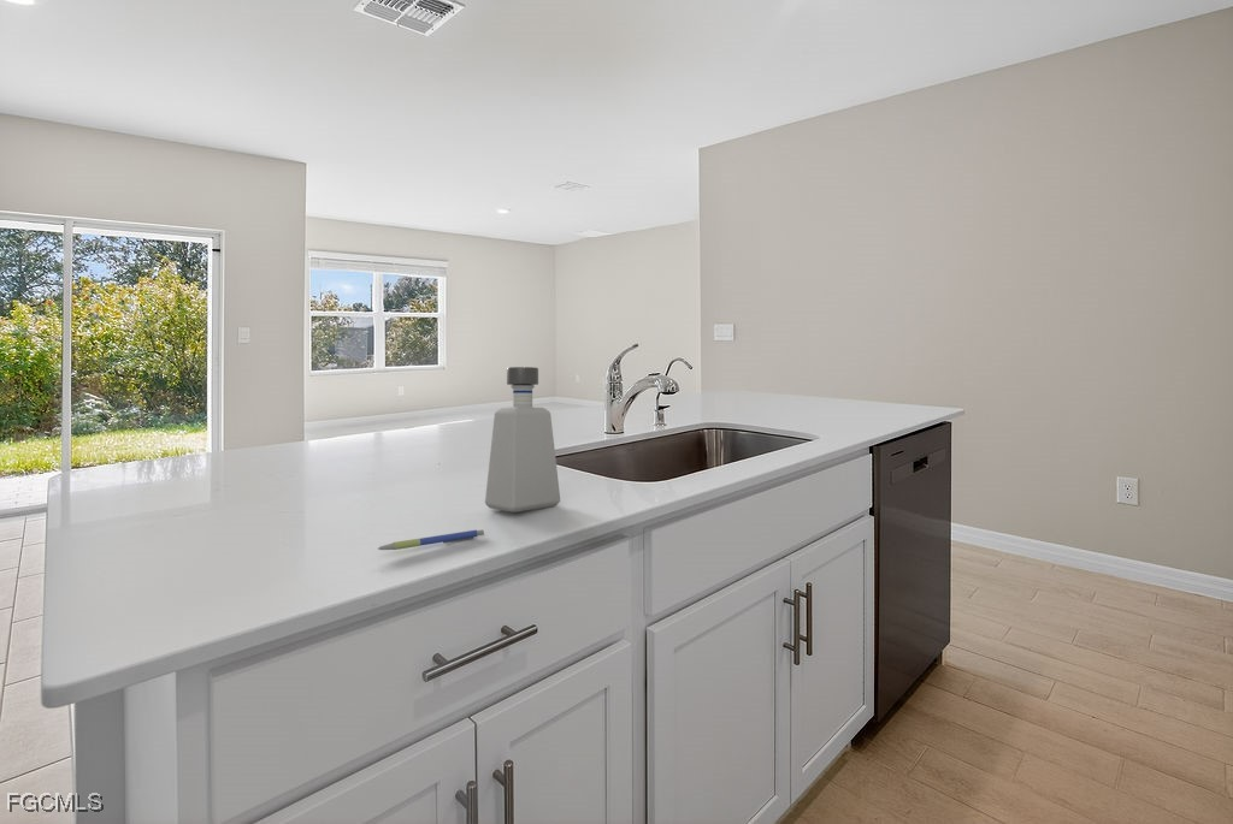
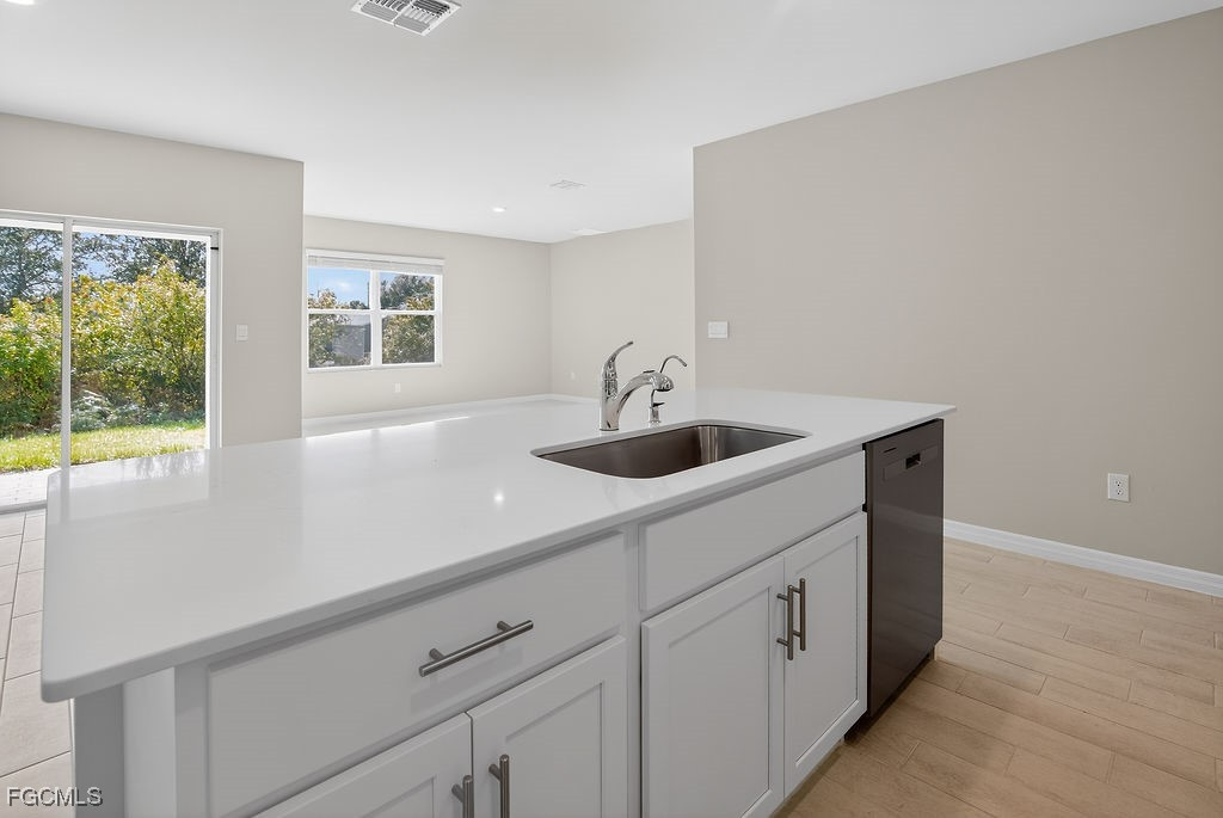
- soap dispenser [484,366,561,514]
- pen [377,528,485,551]
